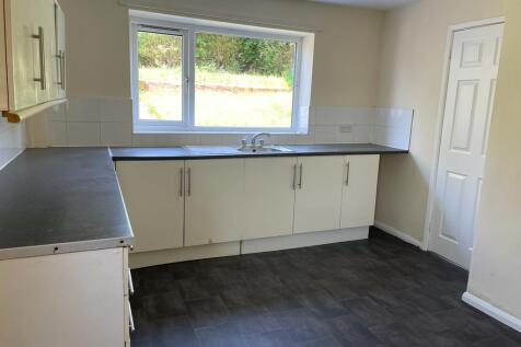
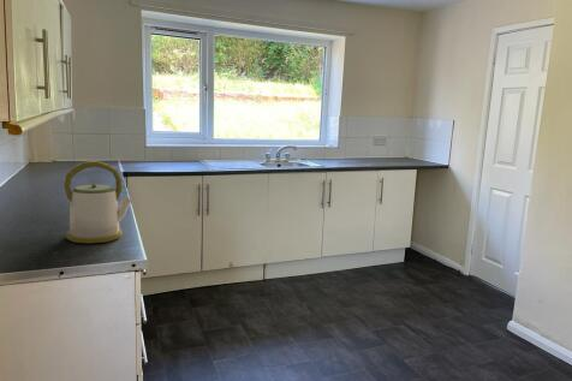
+ kettle [62,160,133,244]
